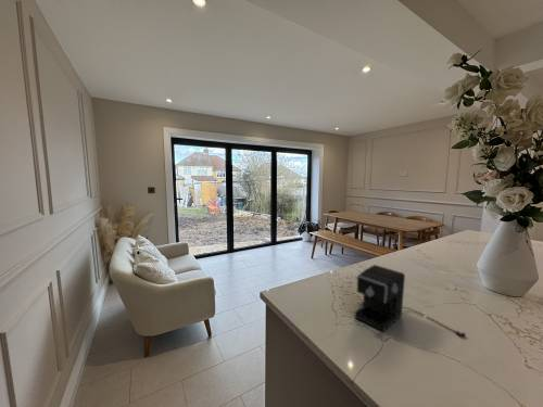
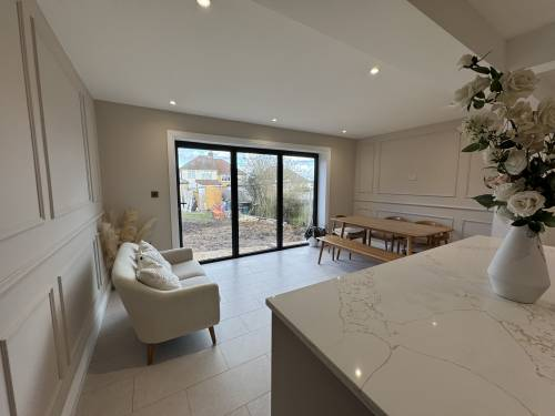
- coffee maker [353,264,467,338]
